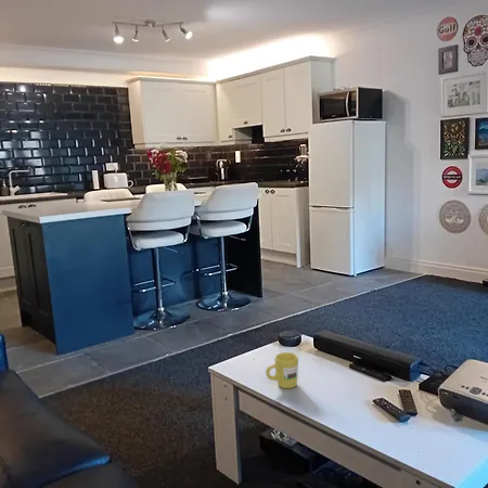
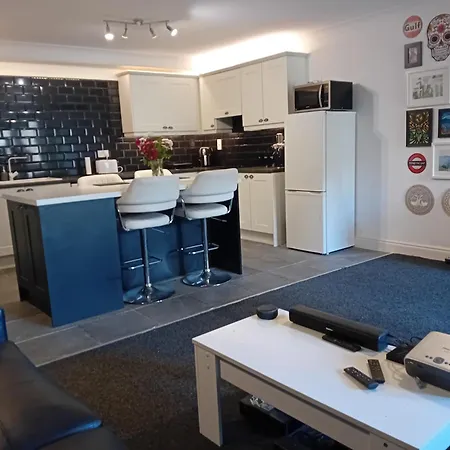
- mug [265,351,299,389]
